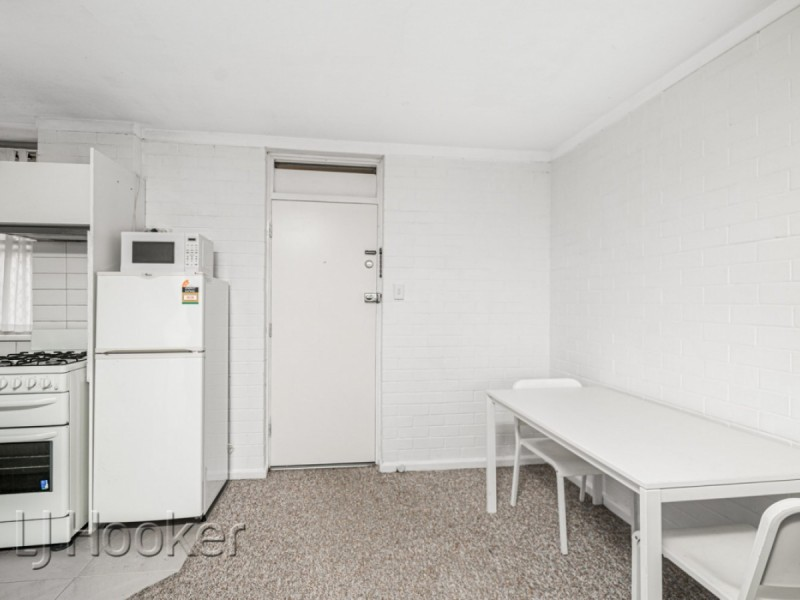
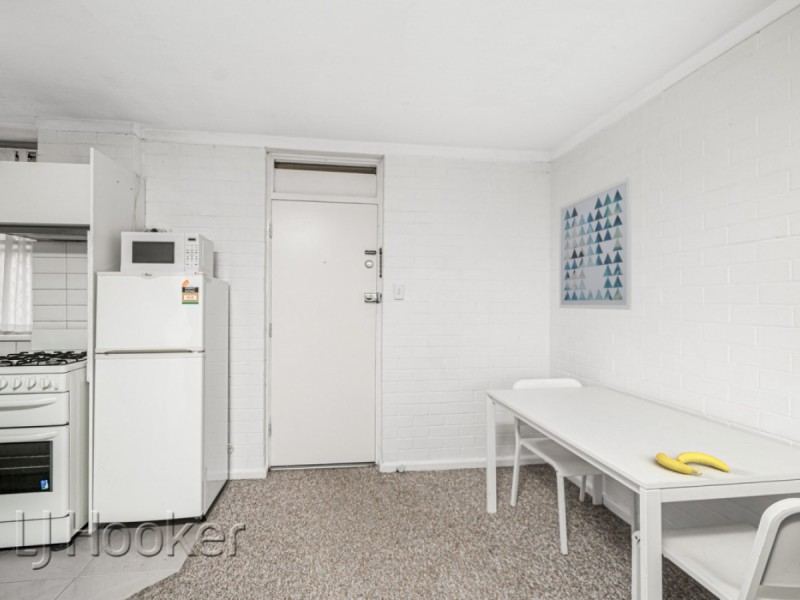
+ banana [655,451,731,476]
+ wall art [558,175,632,311]
